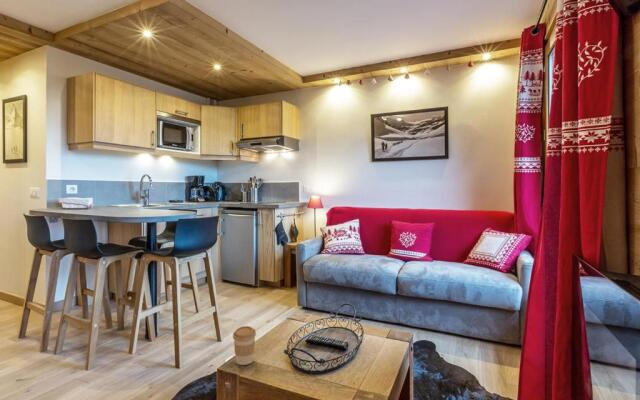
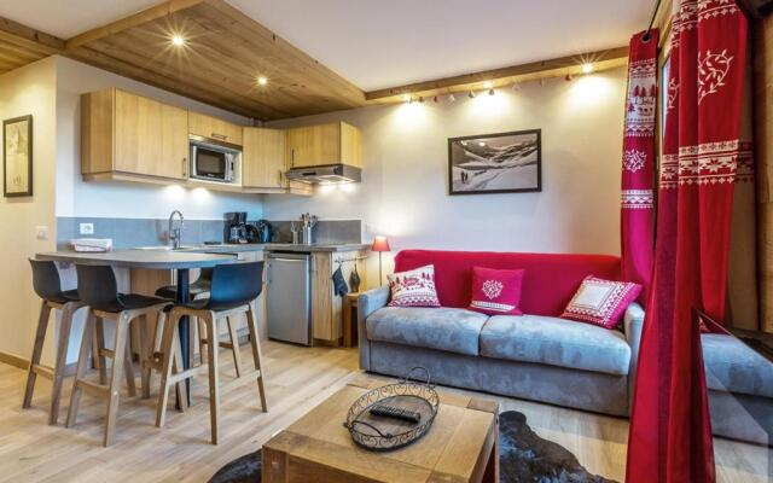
- coffee cup [232,325,257,366]
